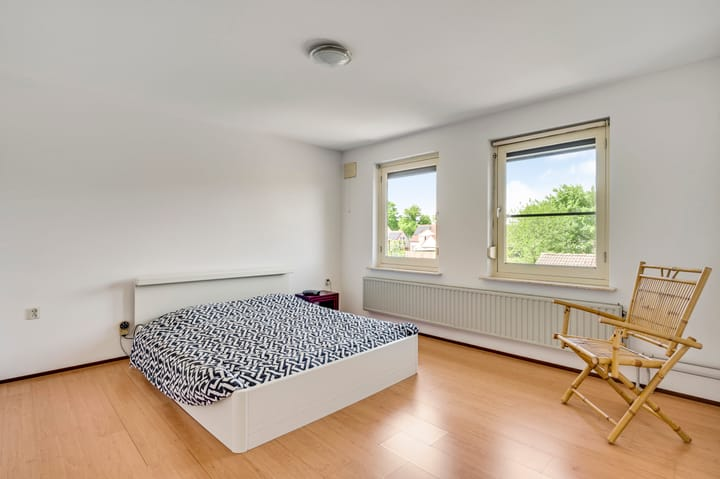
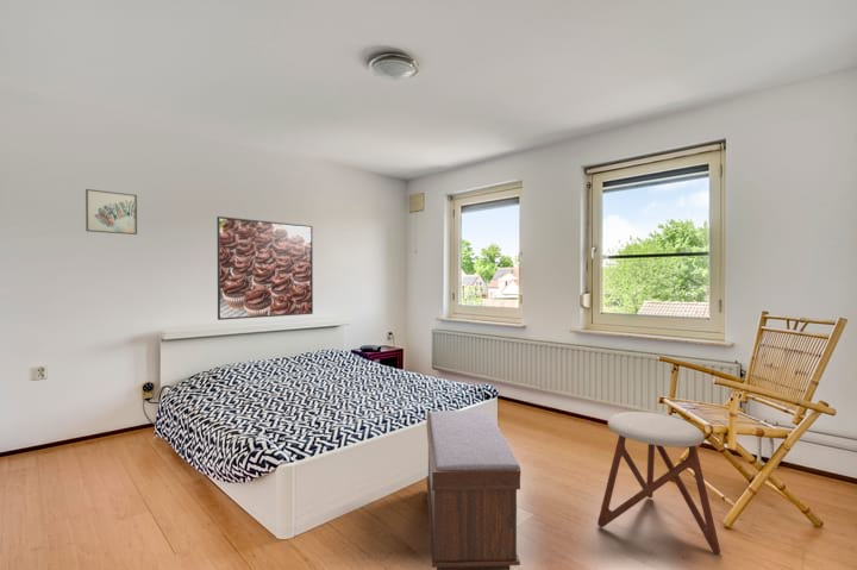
+ wall art [85,188,138,236]
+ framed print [215,215,314,321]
+ stool [596,411,721,556]
+ bench [425,409,523,570]
